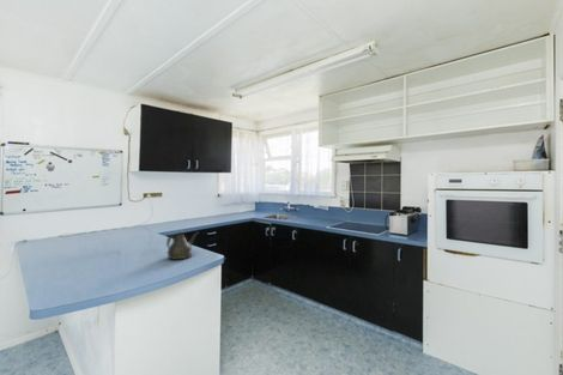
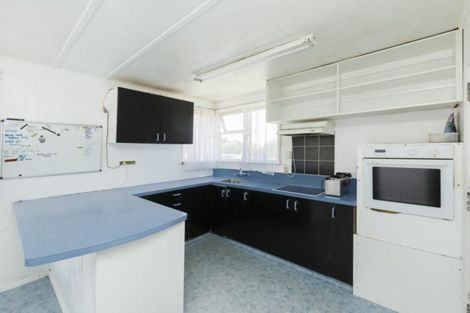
- teapot [165,231,199,260]
